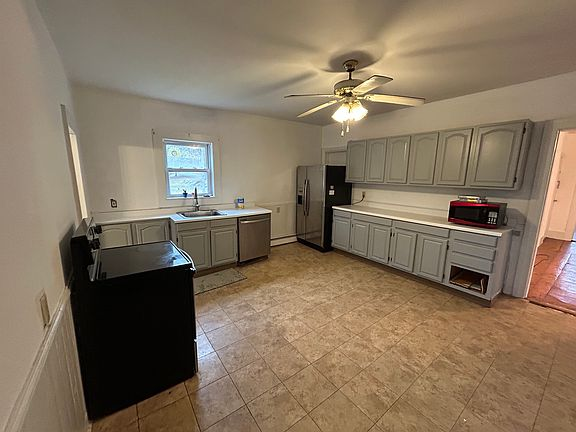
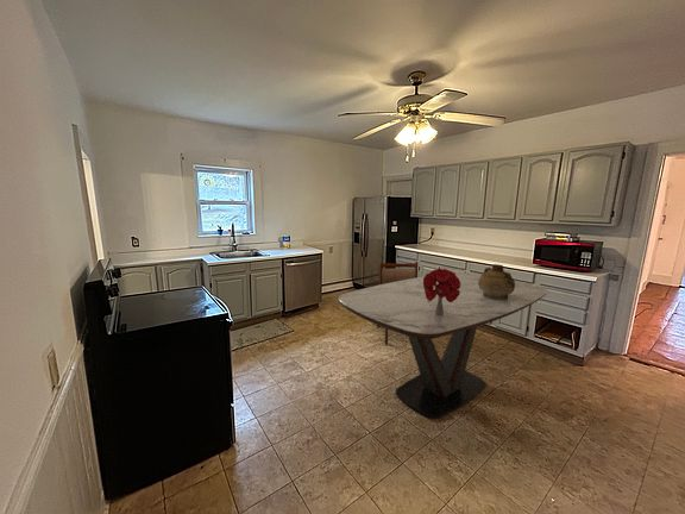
+ dining table [338,271,549,419]
+ dining chair [376,261,419,345]
+ ceramic jug [478,263,515,300]
+ bouquet [423,267,461,315]
